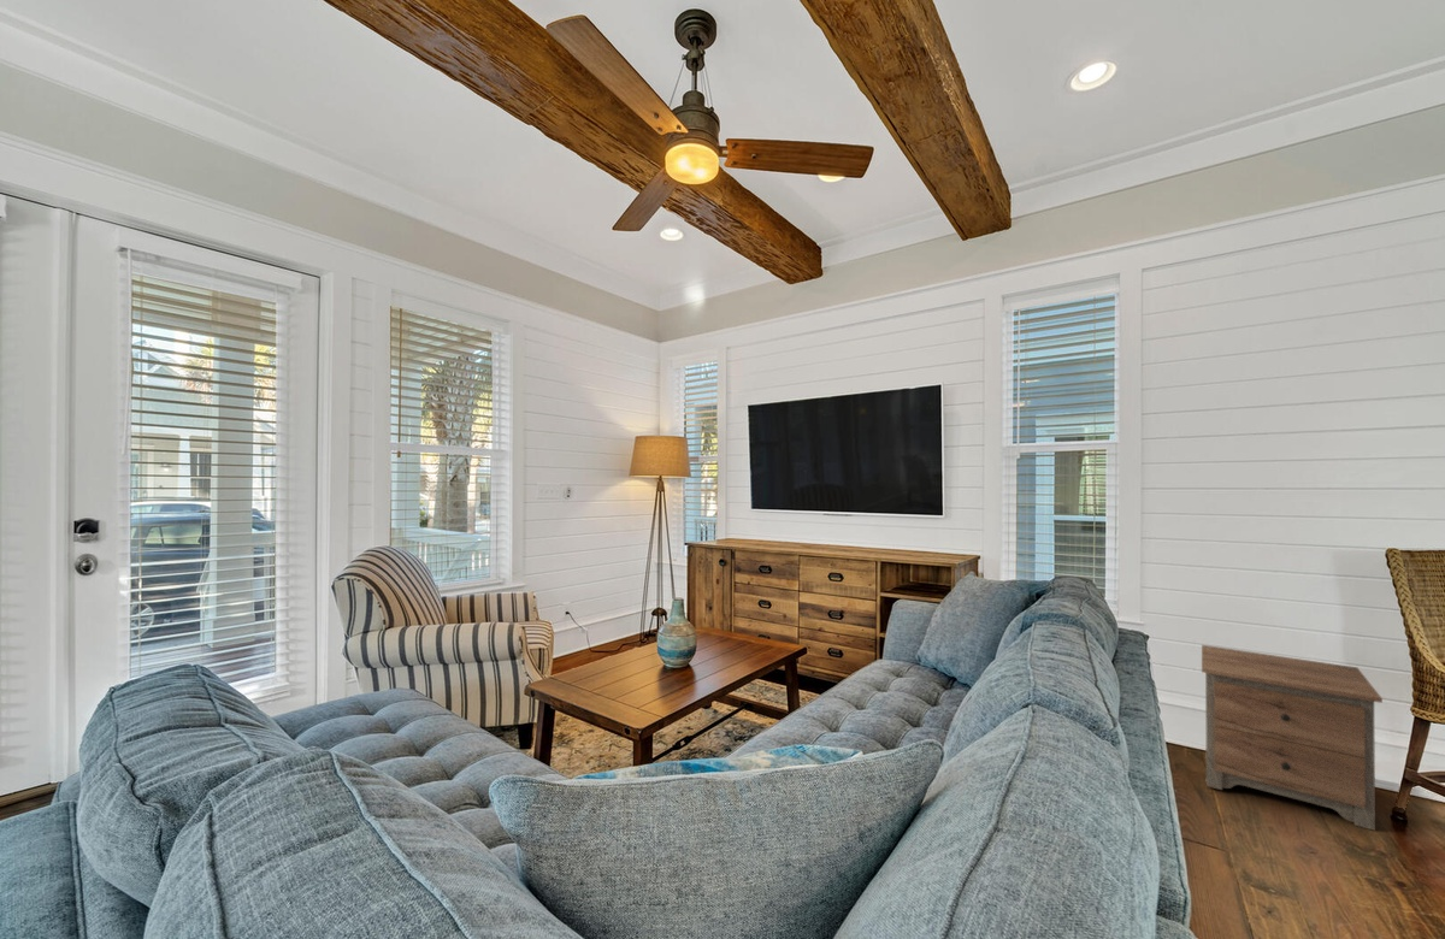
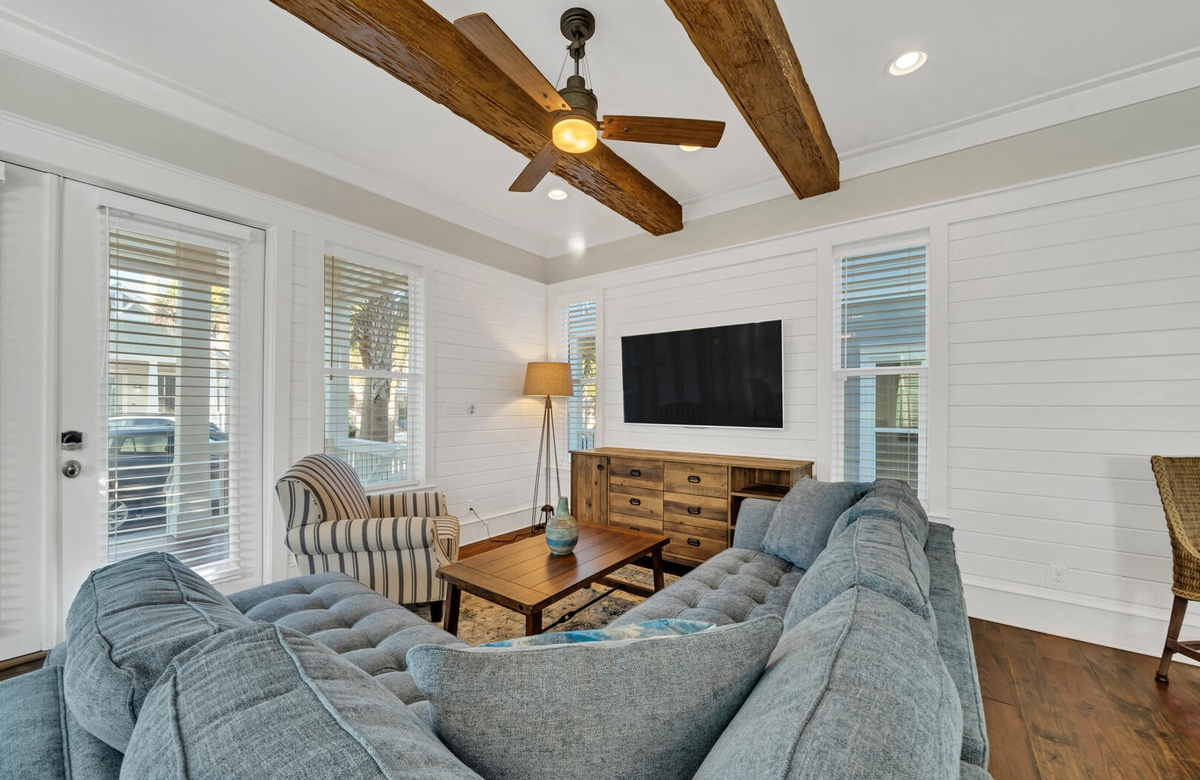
- nightstand [1201,644,1384,832]
